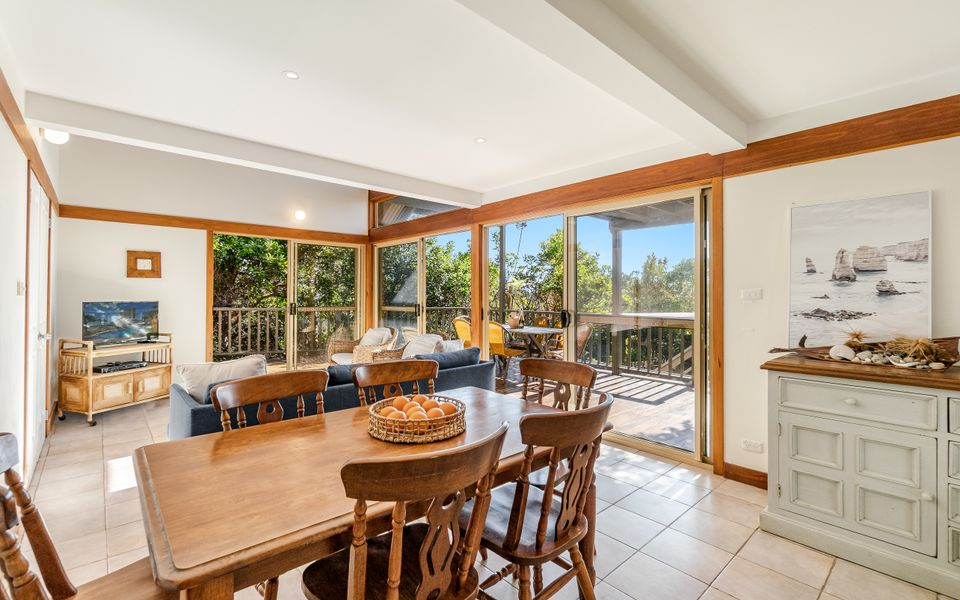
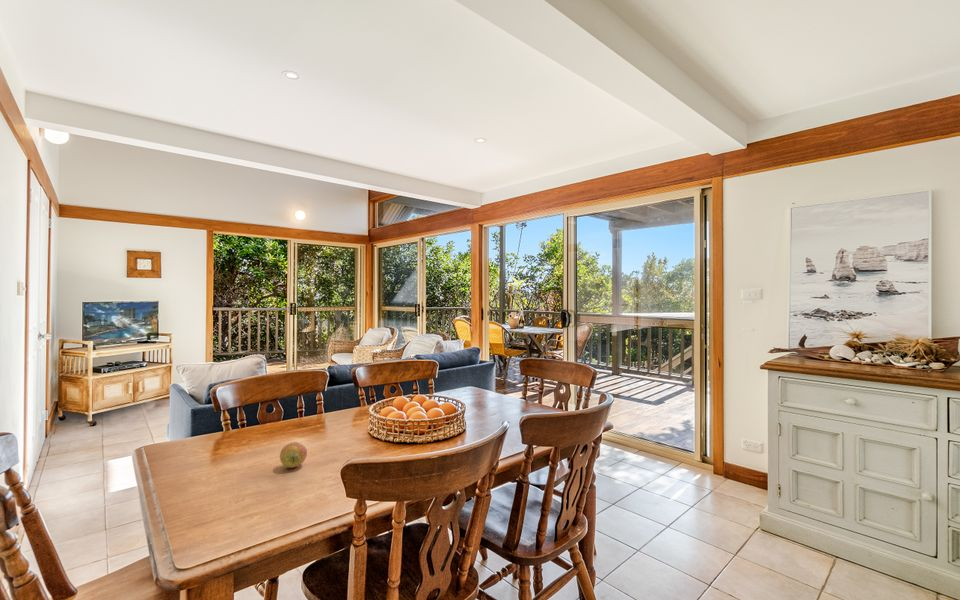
+ apple [279,441,308,469]
